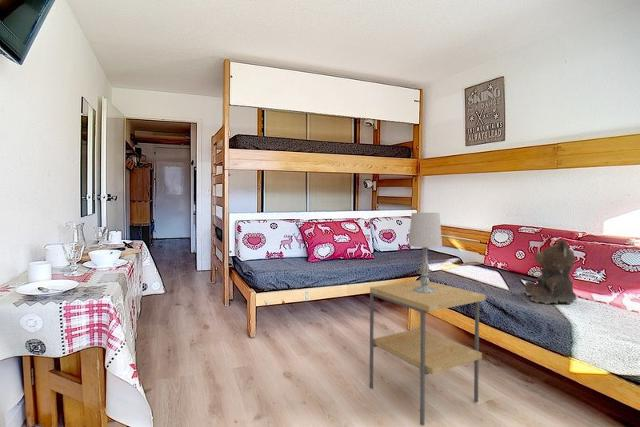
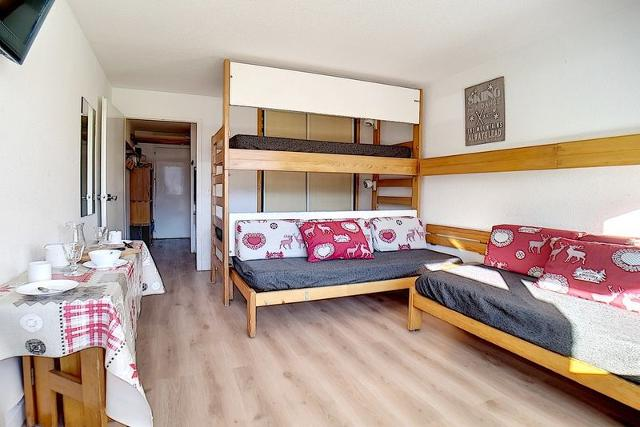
- table lamp [407,212,443,293]
- teddy bear [522,239,578,305]
- side table [369,279,487,427]
